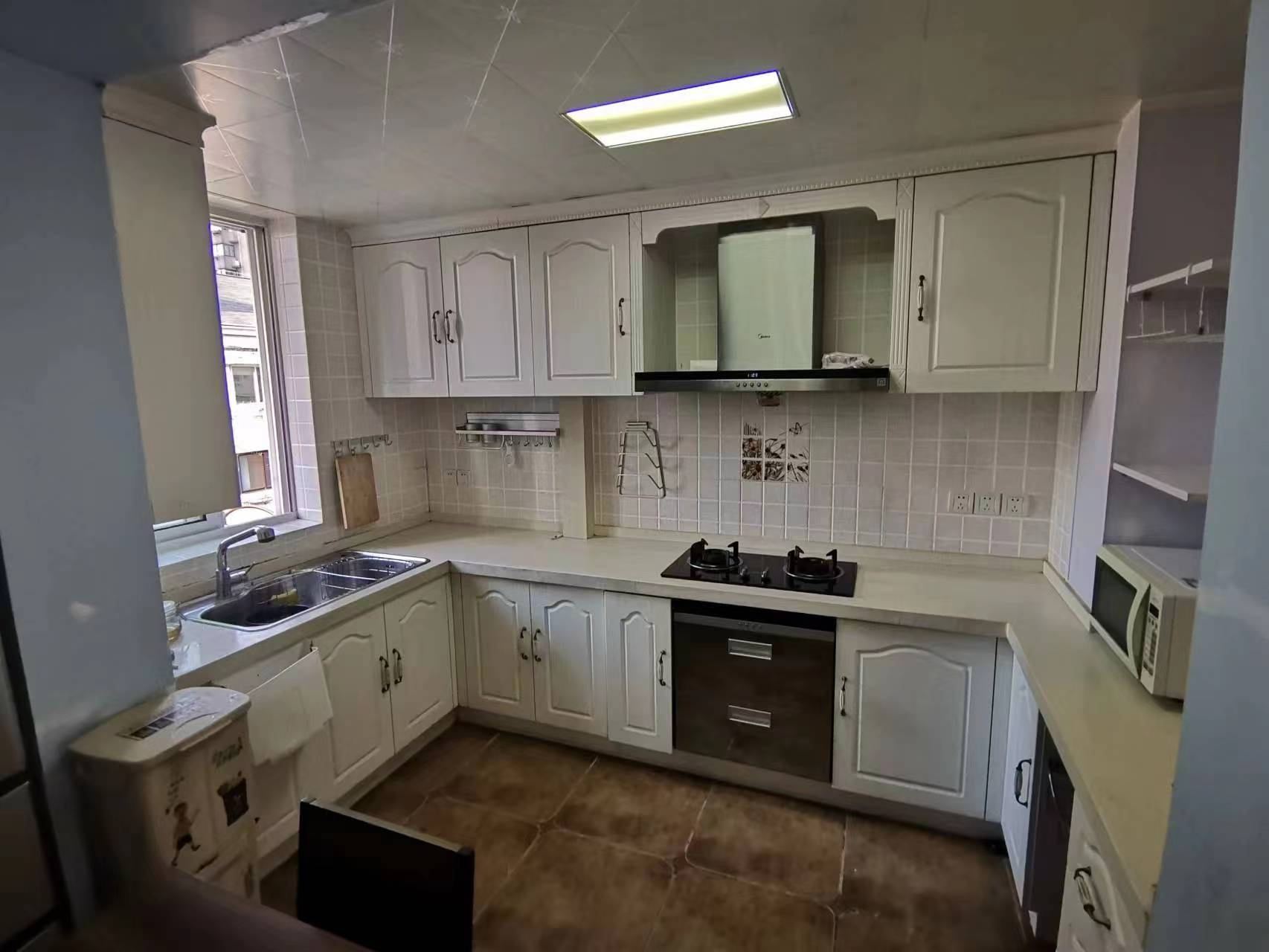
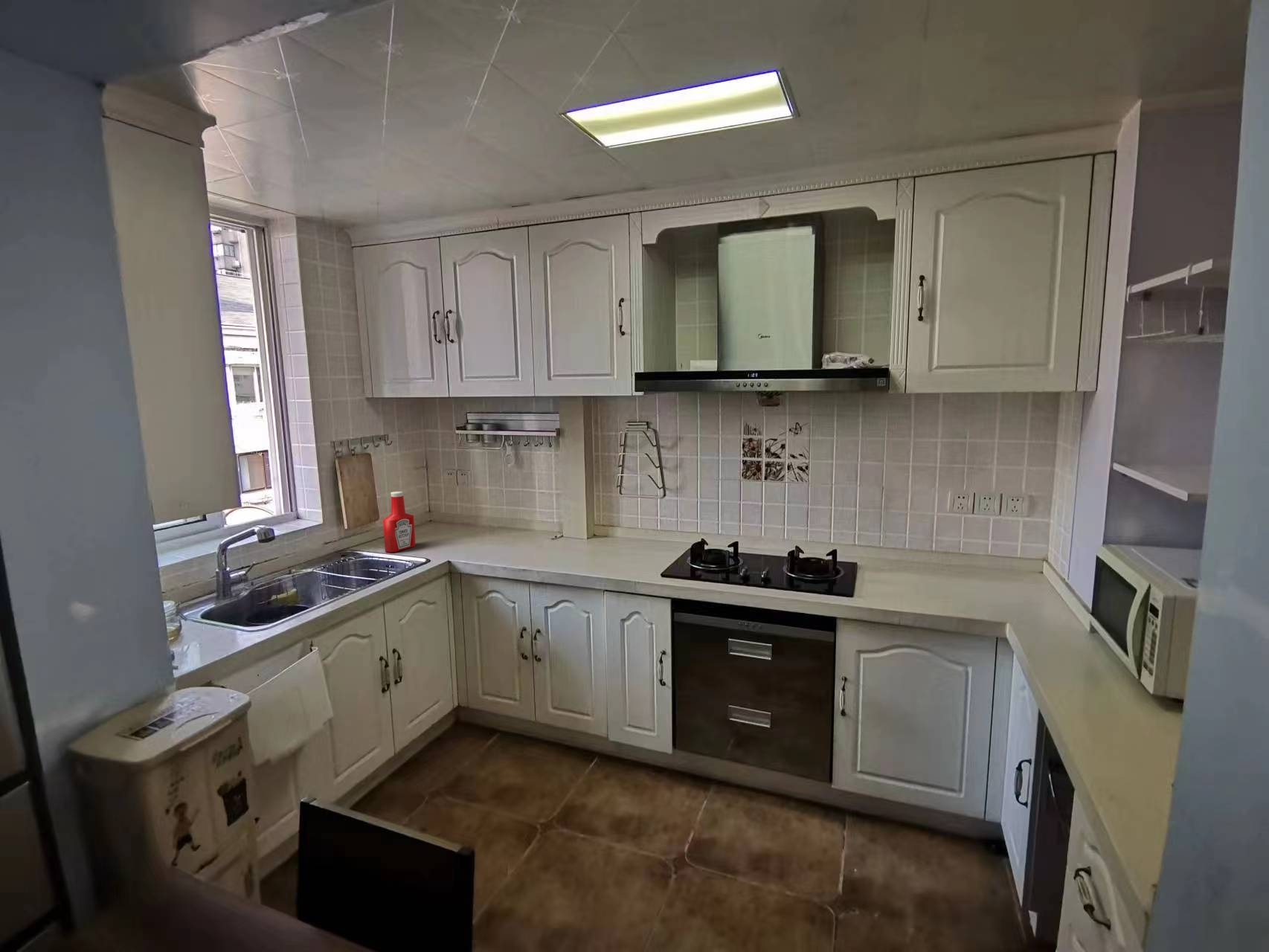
+ soap bottle [382,491,417,553]
